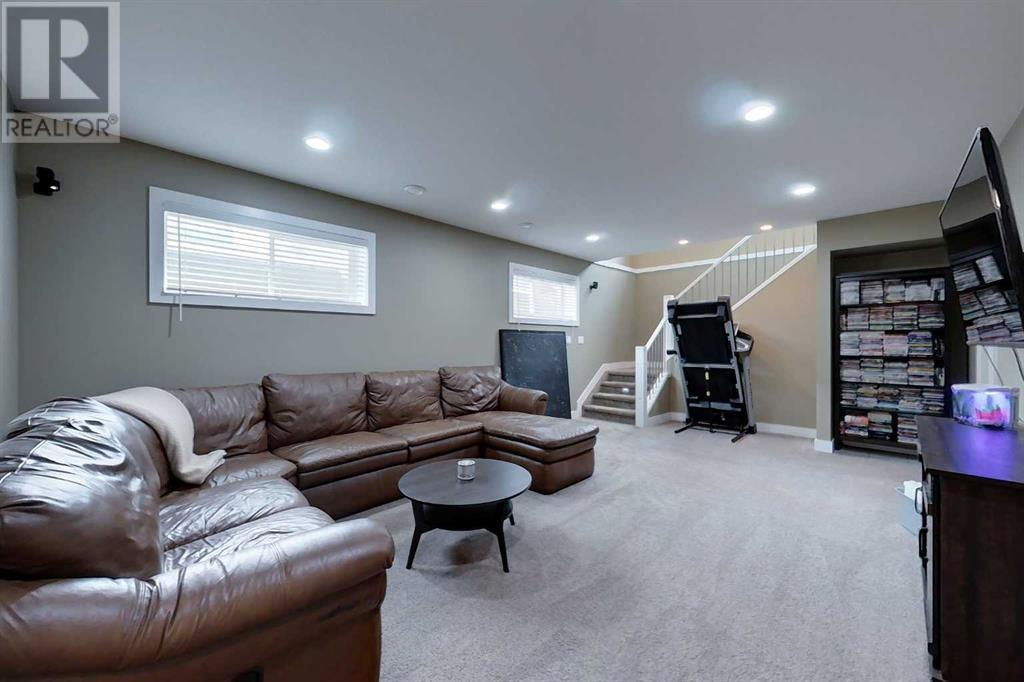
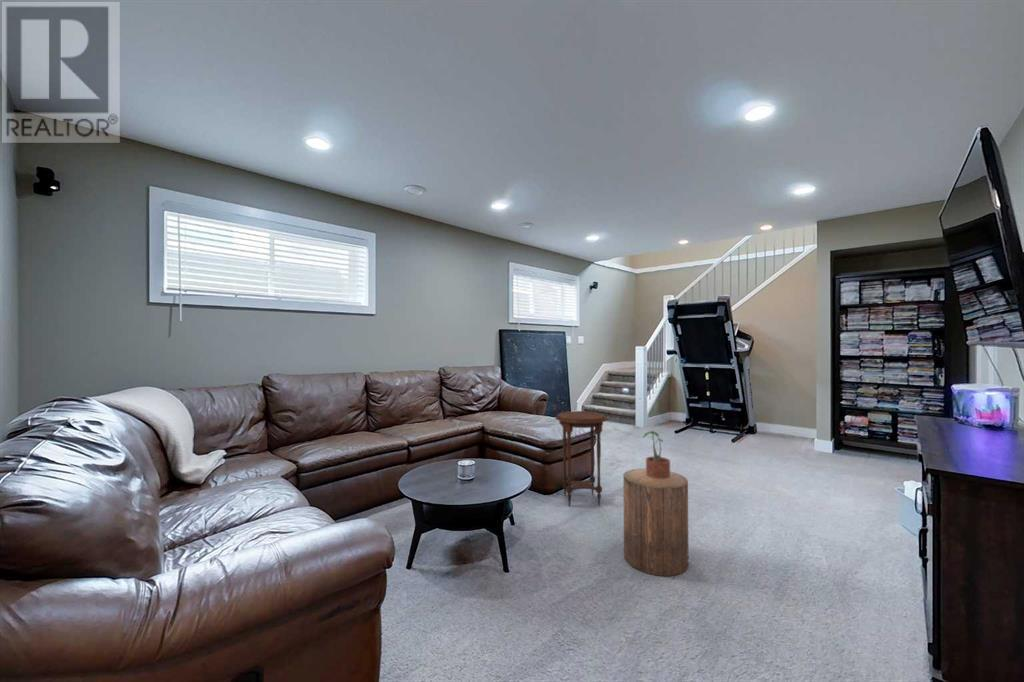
+ potted plant [640,430,671,479]
+ side table [554,410,608,507]
+ stool [622,468,690,577]
